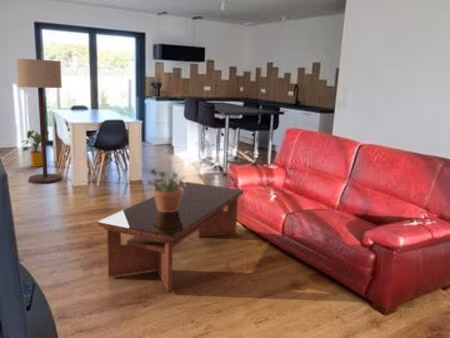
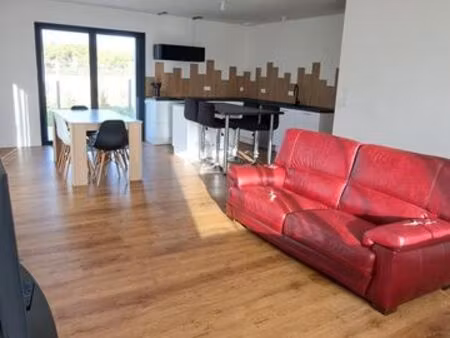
- floor lamp [15,58,63,184]
- potted plant [145,165,187,212]
- coffee table [97,181,244,294]
- house plant [20,129,50,168]
